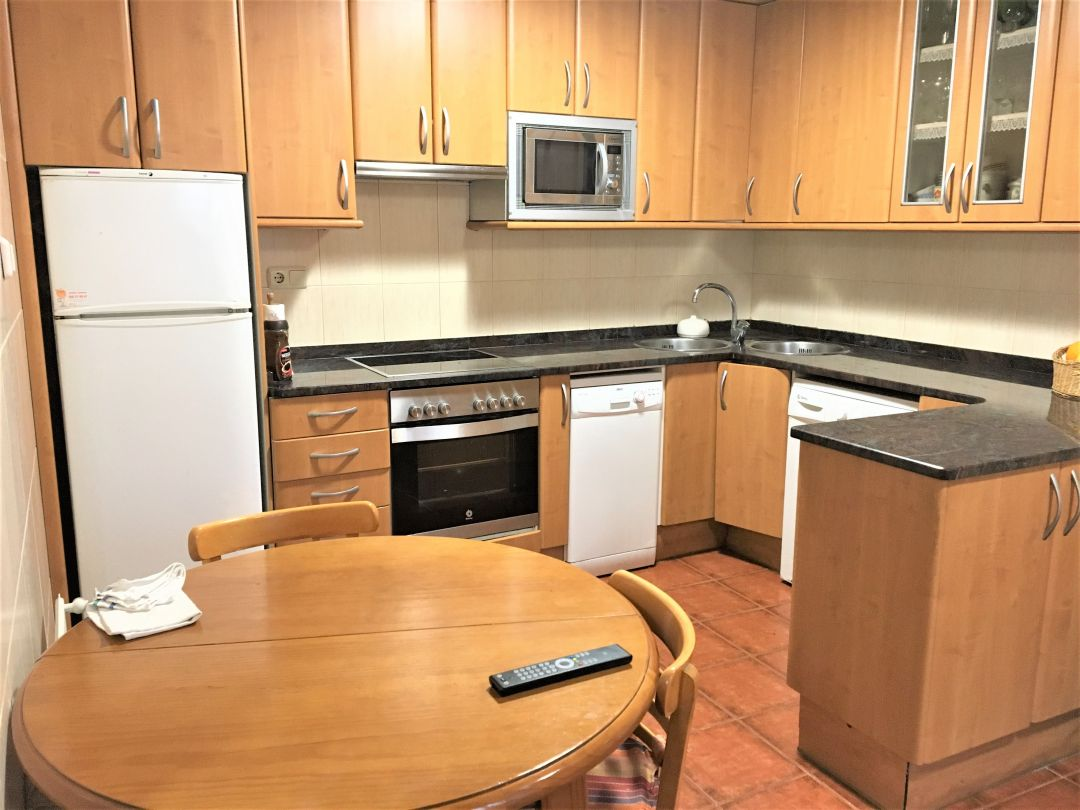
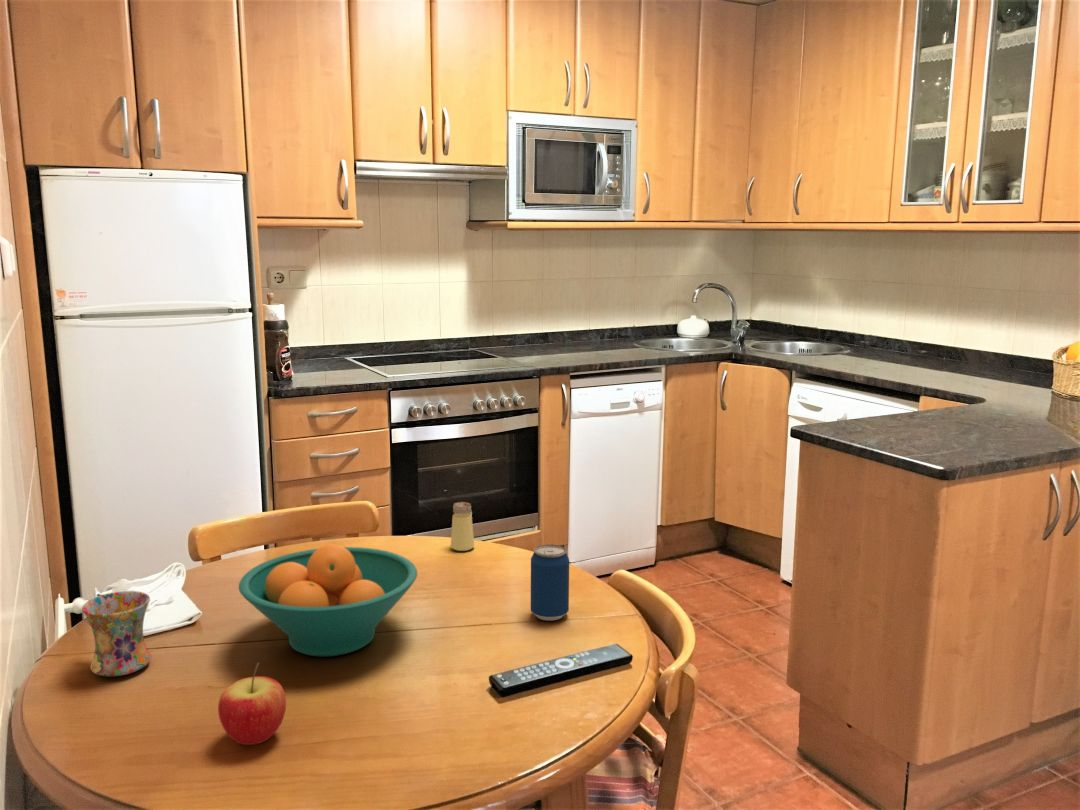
+ beverage can [530,544,570,622]
+ apple [217,661,287,746]
+ saltshaker [450,501,475,552]
+ fruit bowl [238,543,418,657]
+ mug [81,590,152,677]
